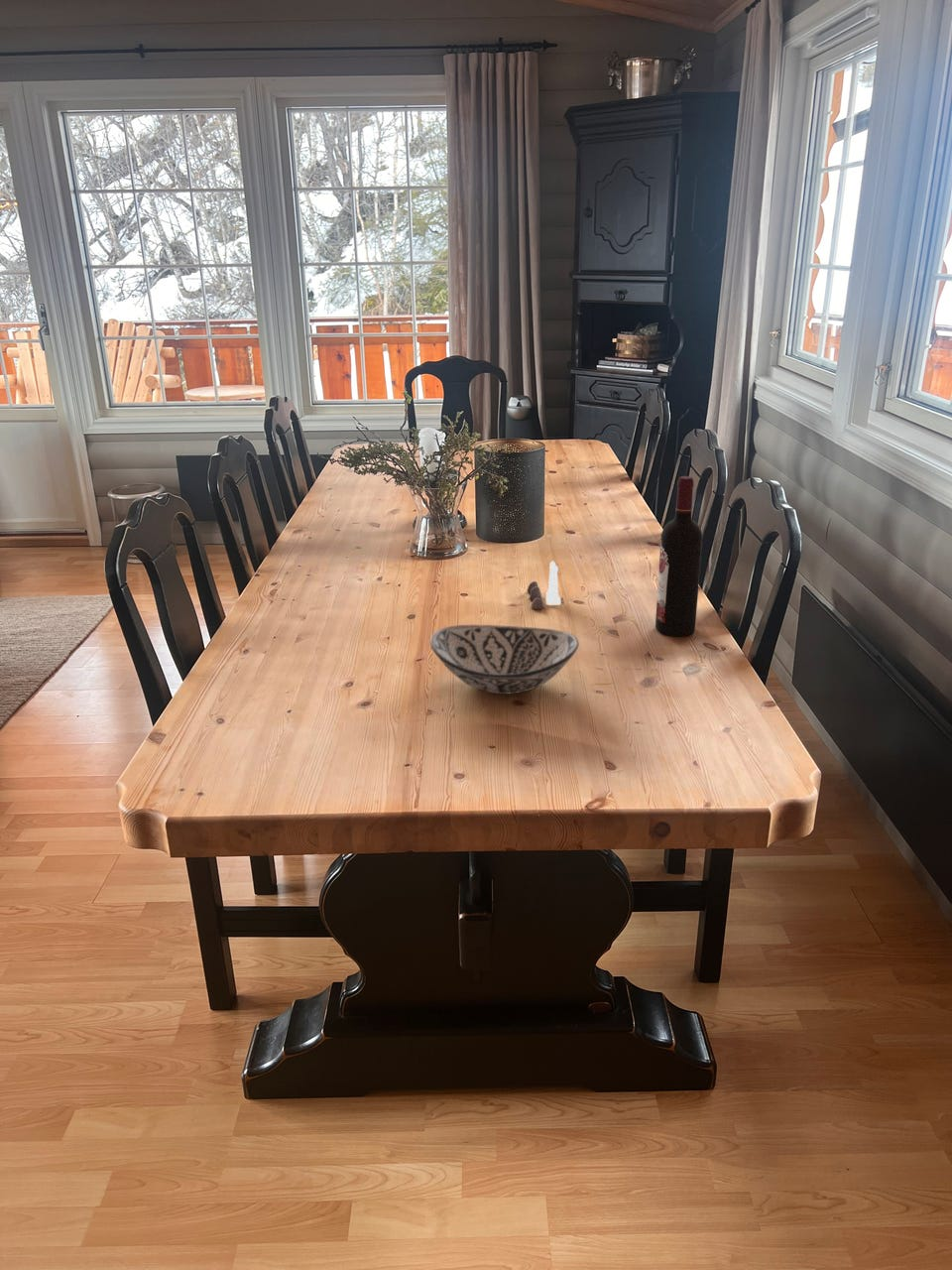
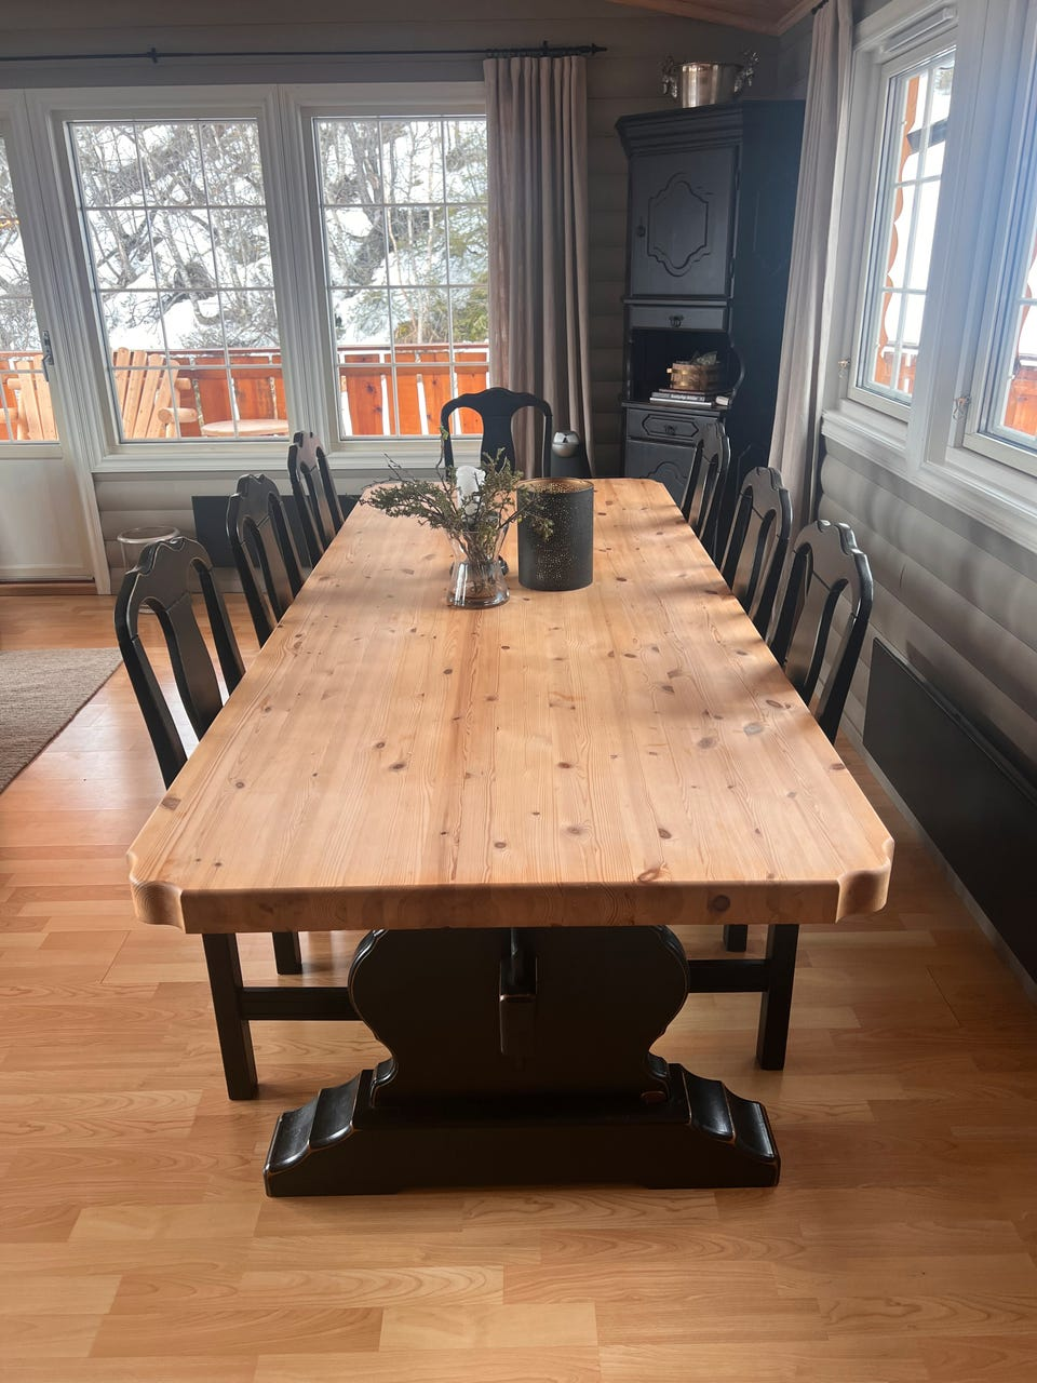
- wine bottle [654,475,704,637]
- decorative bowl [429,624,580,695]
- salt and pepper shaker set [527,560,562,610]
